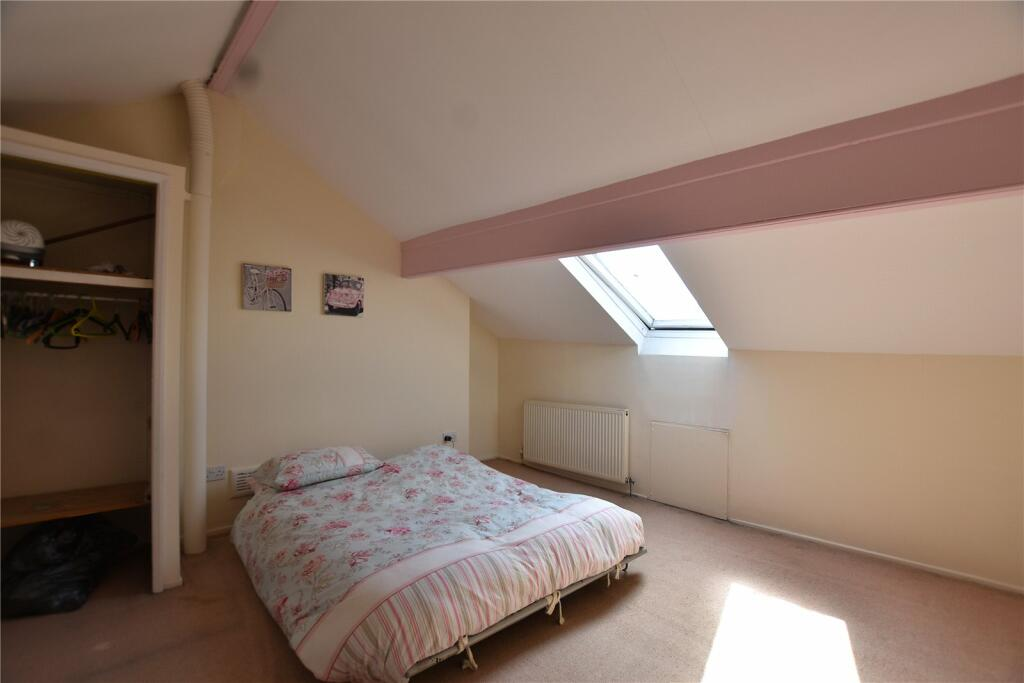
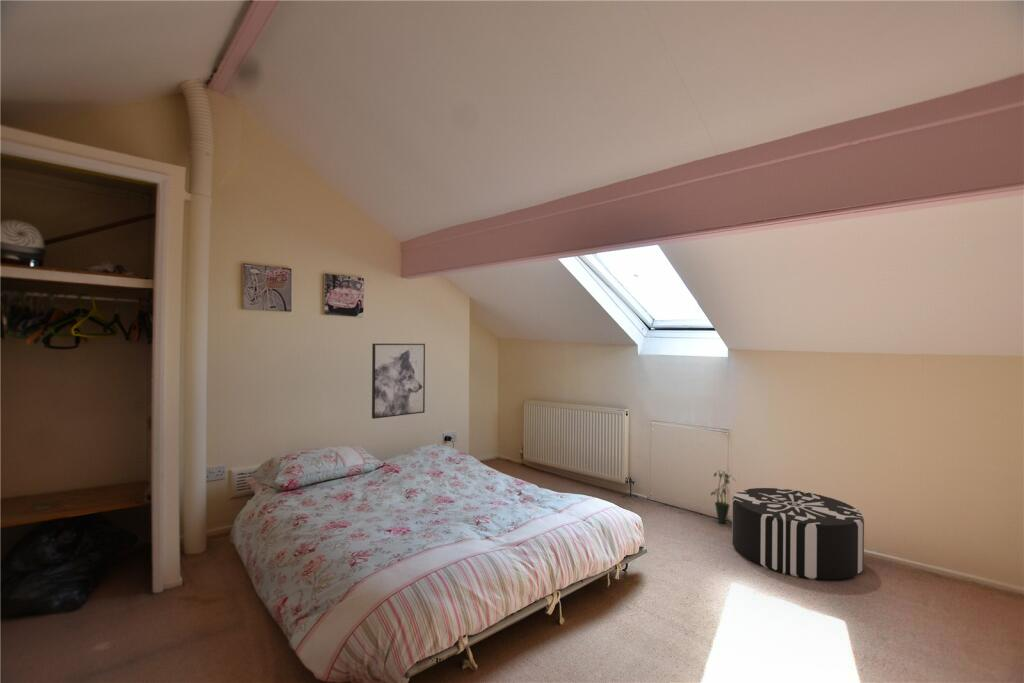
+ pouf [731,487,865,581]
+ wall art [371,343,426,420]
+ potted plant [710,469,736,524]
